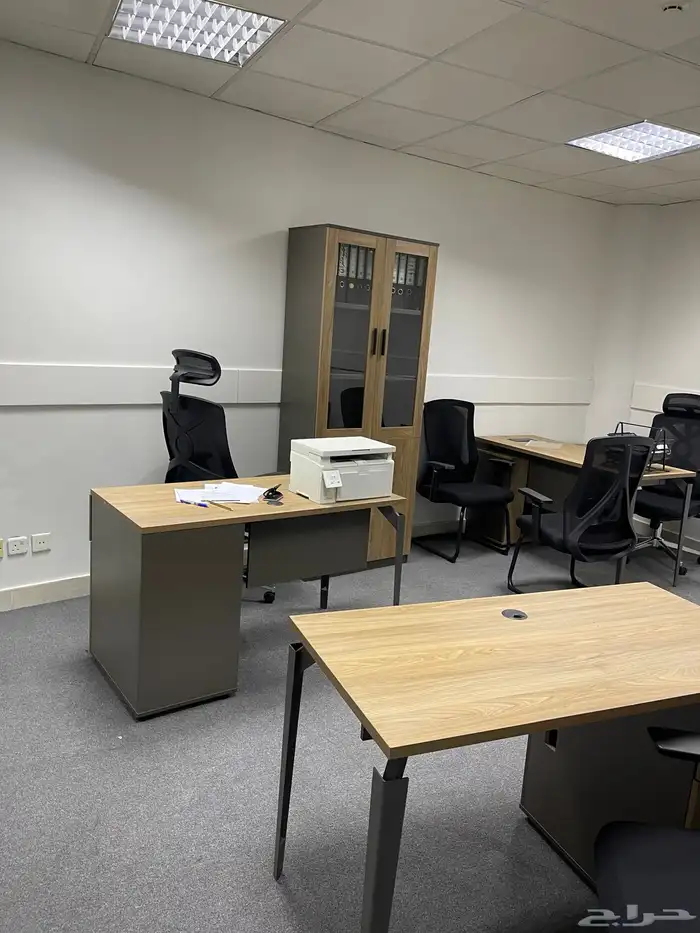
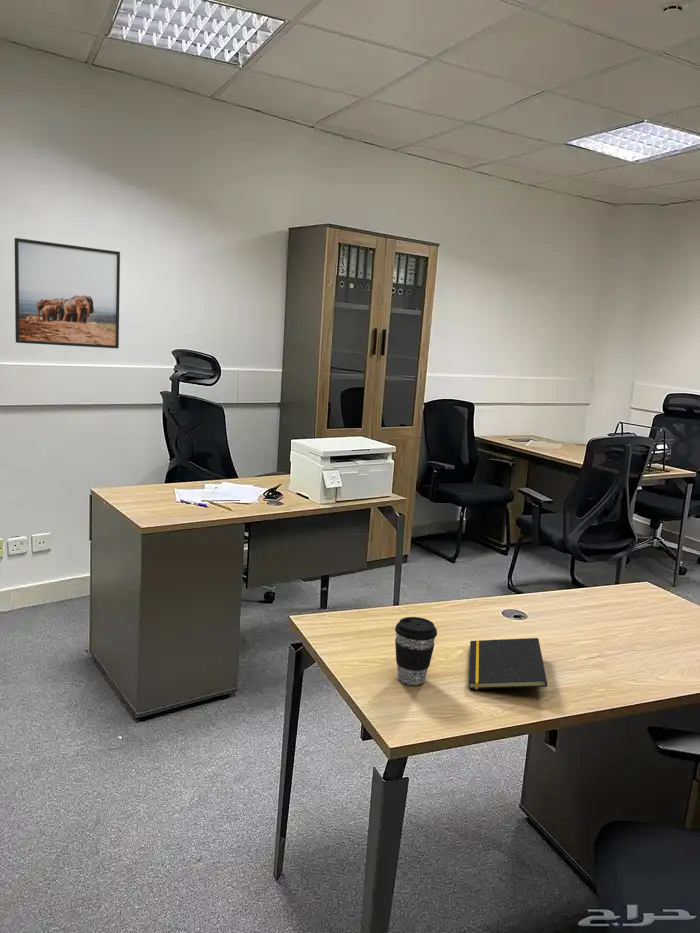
+ notepad [468,637,548,690]
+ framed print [14,237,121,349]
+ coffee cup [394,616,438,686]
